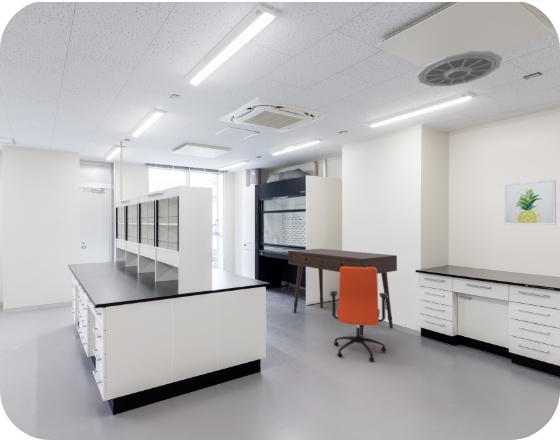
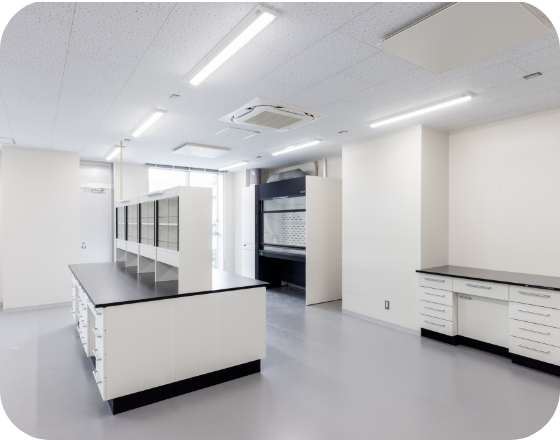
- wall art [503,179,557,225]
- office chair [329,267,388,363]
- desk [287,248,398,337]
- ceiling vent [417,50,503,87]
